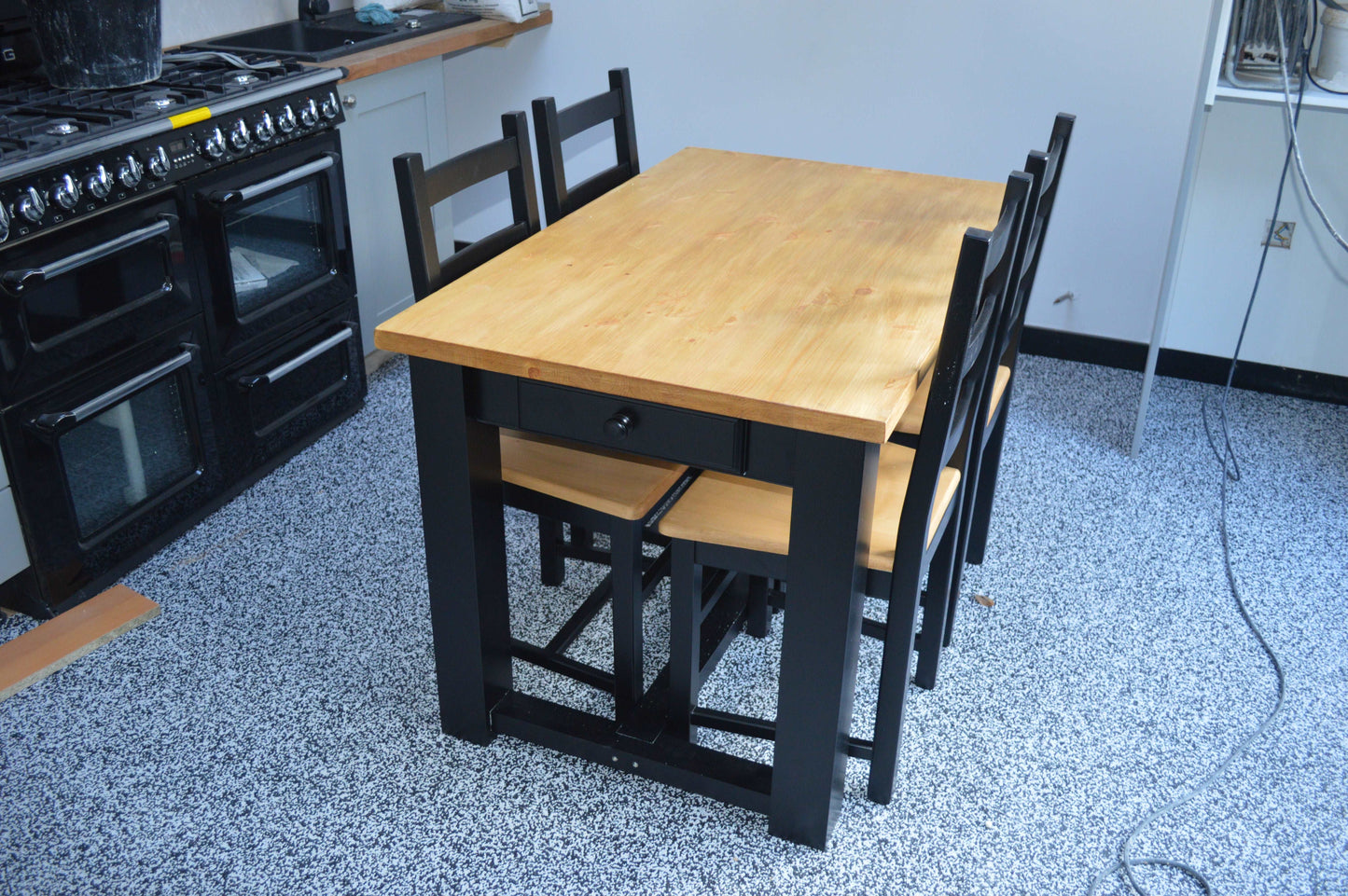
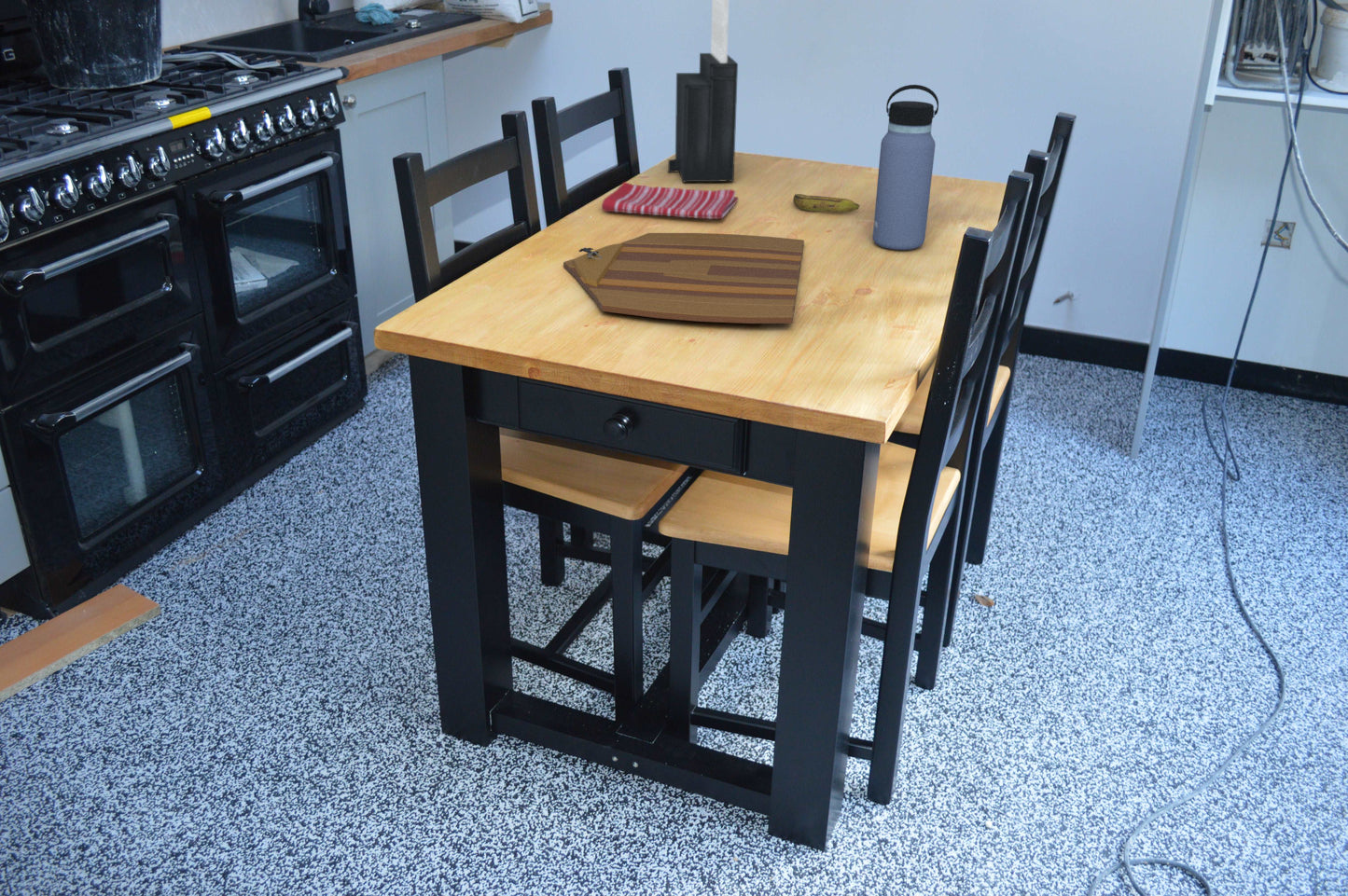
+ dish towel [601,181,739,220]
+ banana [792,193,860,214]
+ water bottle [872,84,939,251]
+ knife block [667,0,739,183]
+ cutting board [563,232,805,324]
